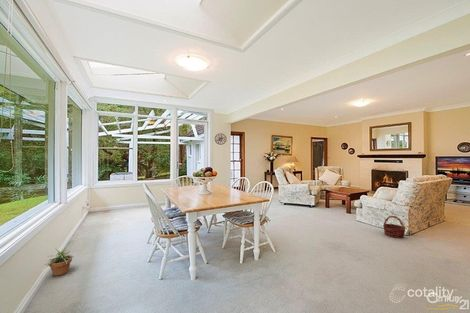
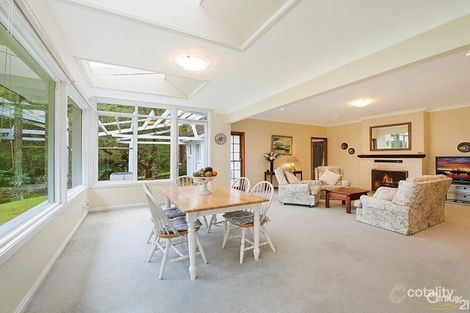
- potted plant [44,247,74,277]
- basket [382,215,407,239]
